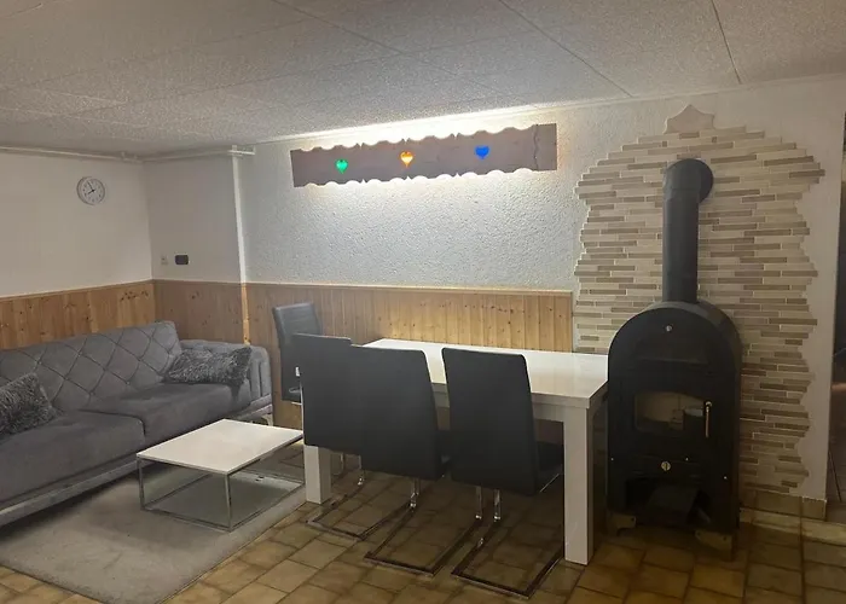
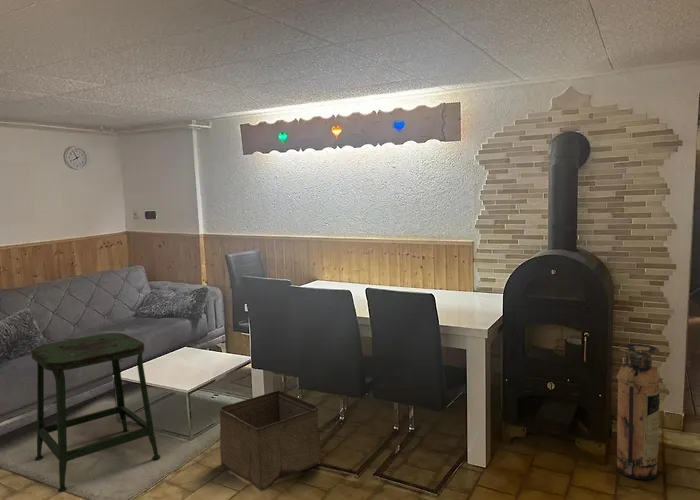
+ storage bin [218,389,322,492]
+ stool [31,332,161,493]
+ fire extinguisher [616,342,661,481]
